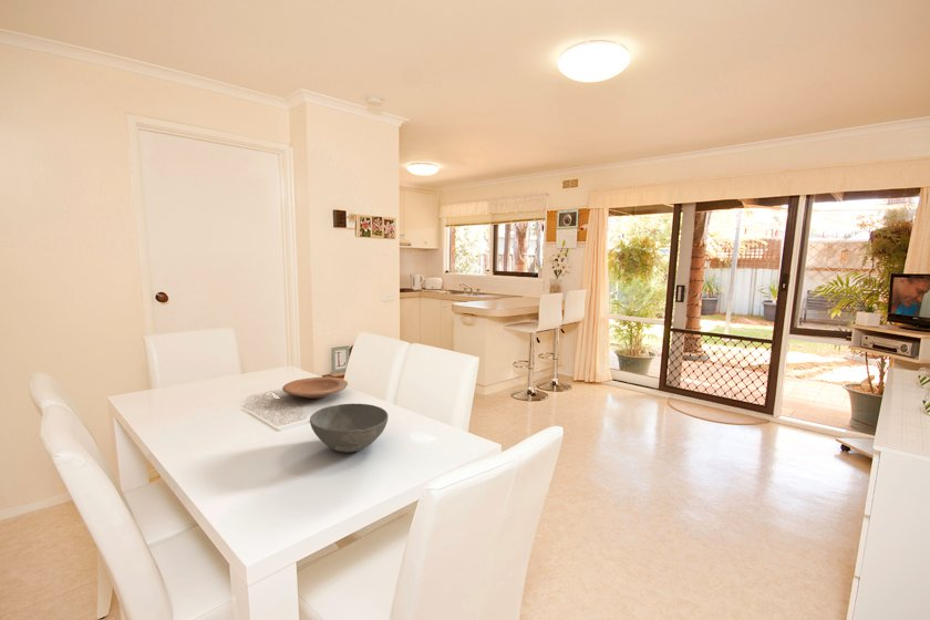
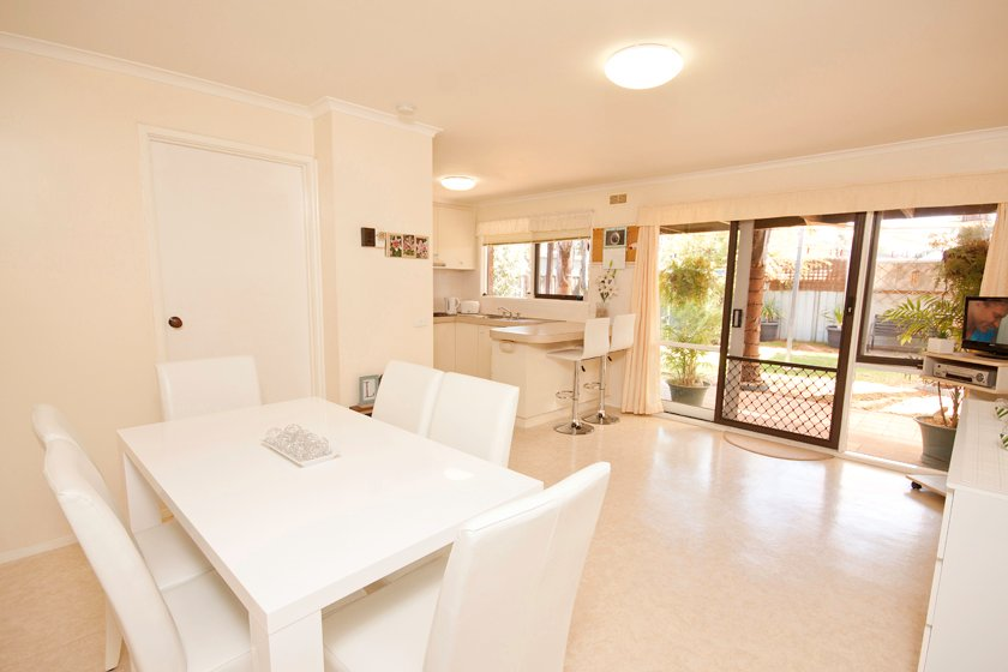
- bowl [309,403,390,453]
- plate [281,376,349,400]
